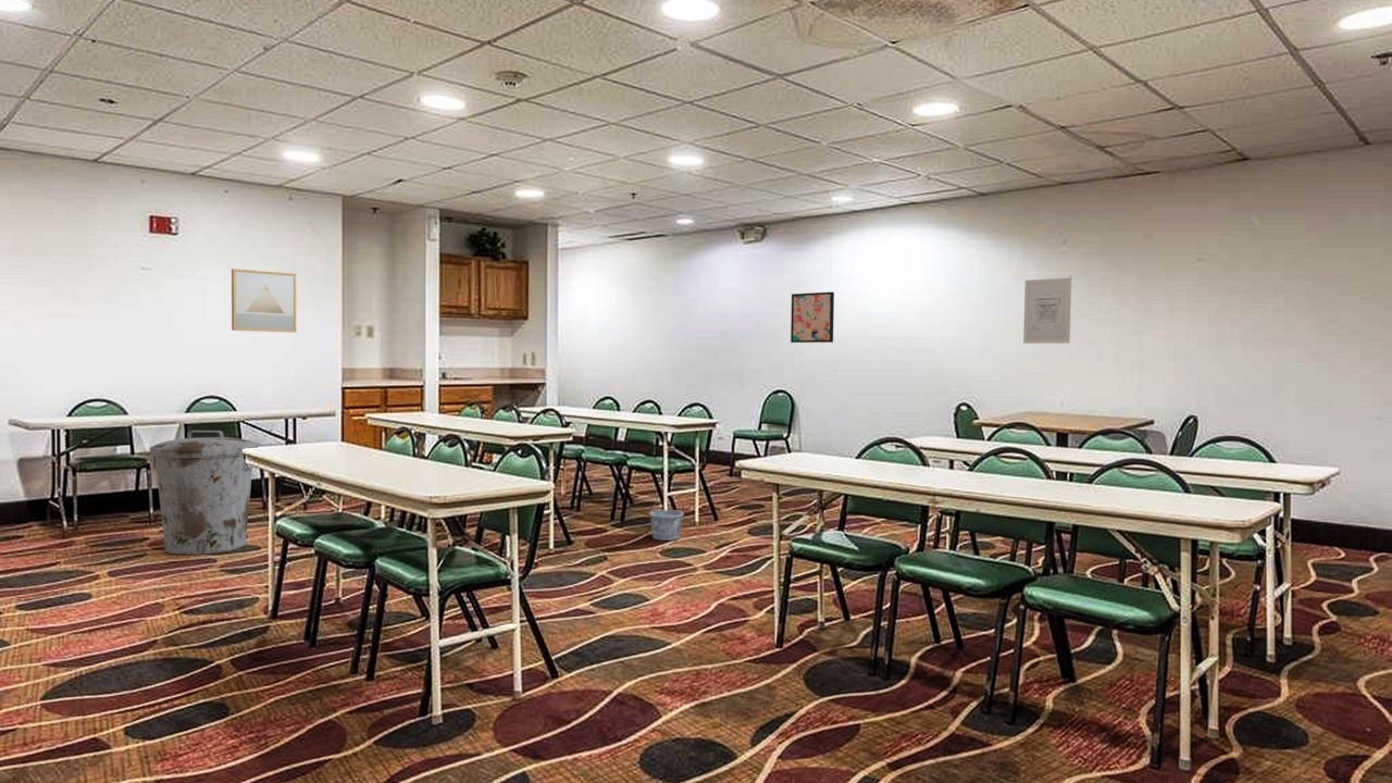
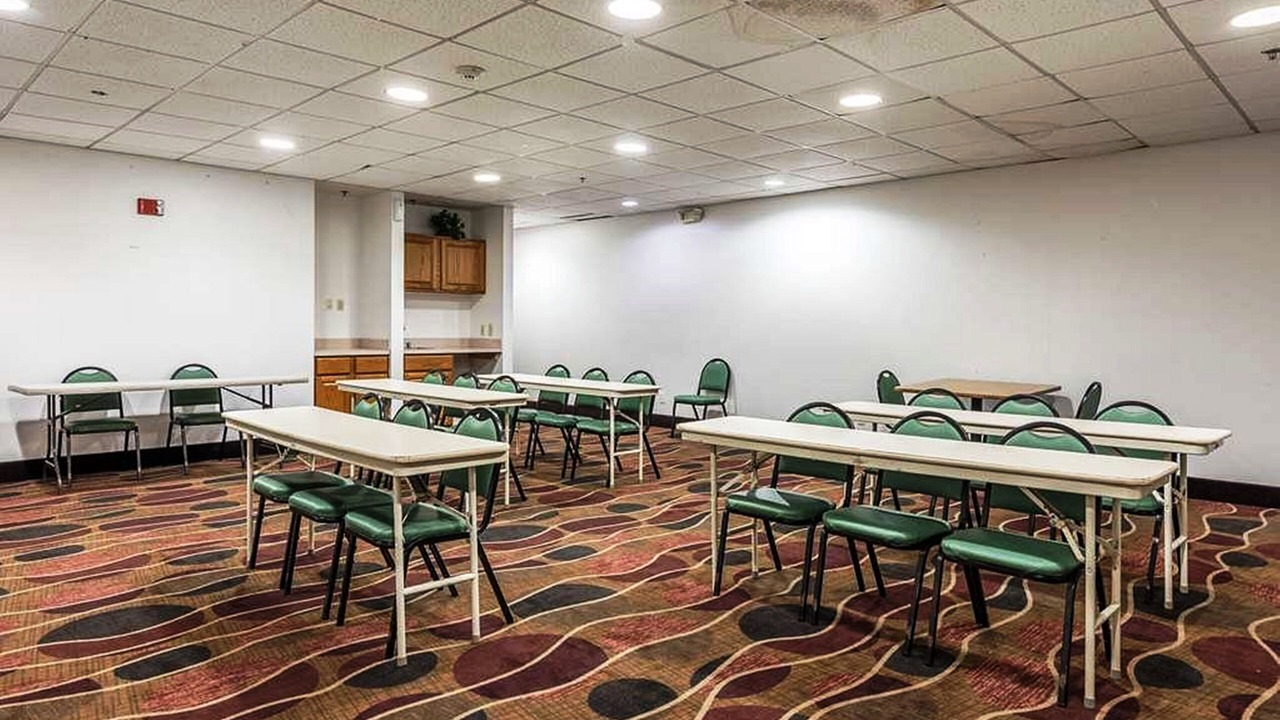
- wall art [790,290,835,344]
- wall art [231,268,297,334]
- wall art [1022,277,1072,345]
- trash can [149,430,260,556]
- bucket [648,494,685,542]
